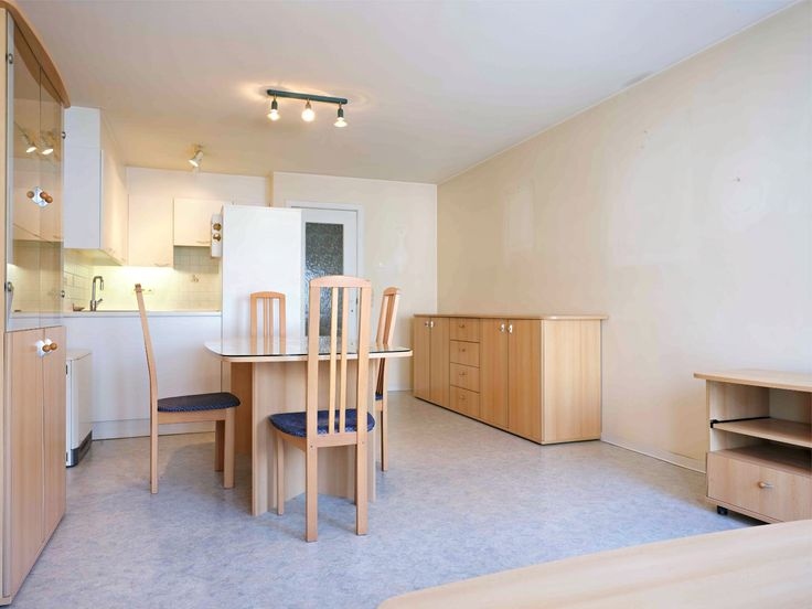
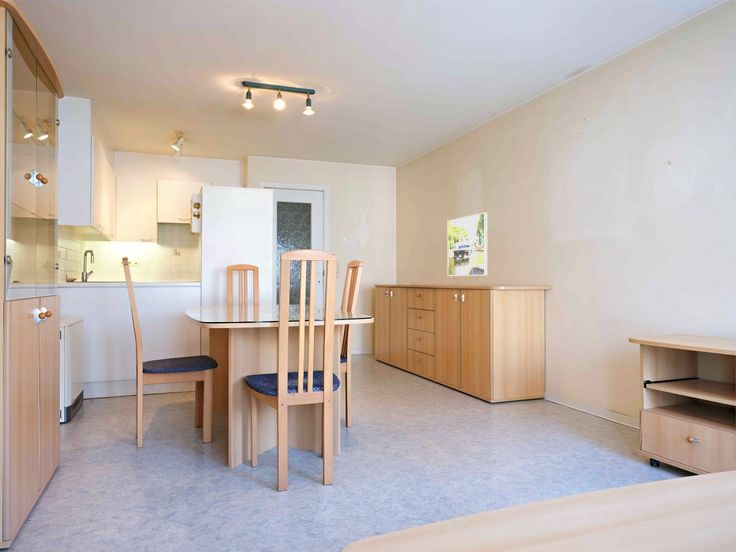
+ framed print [447,212,488,277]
